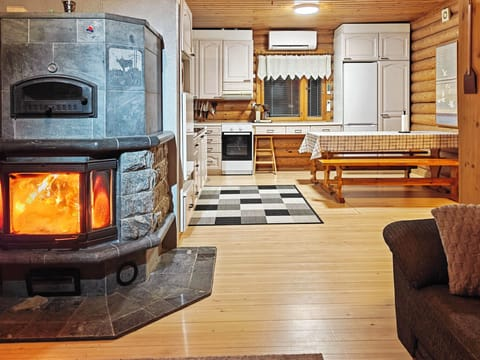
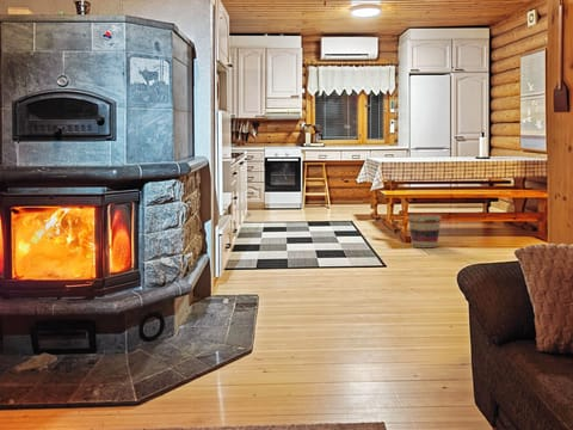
+ basket [407,214,443,248]
